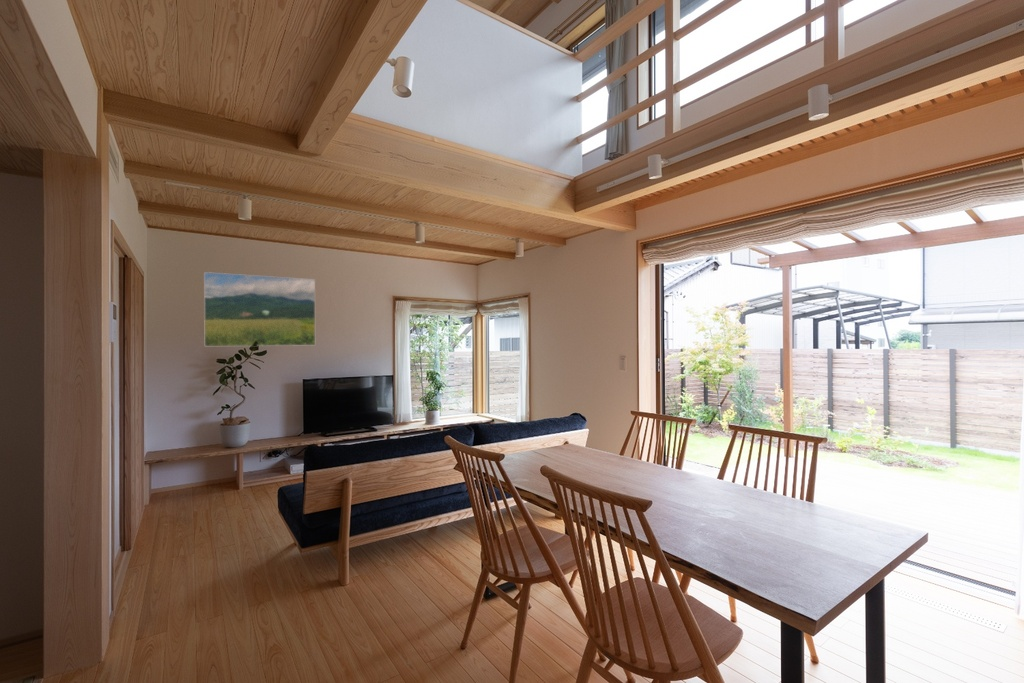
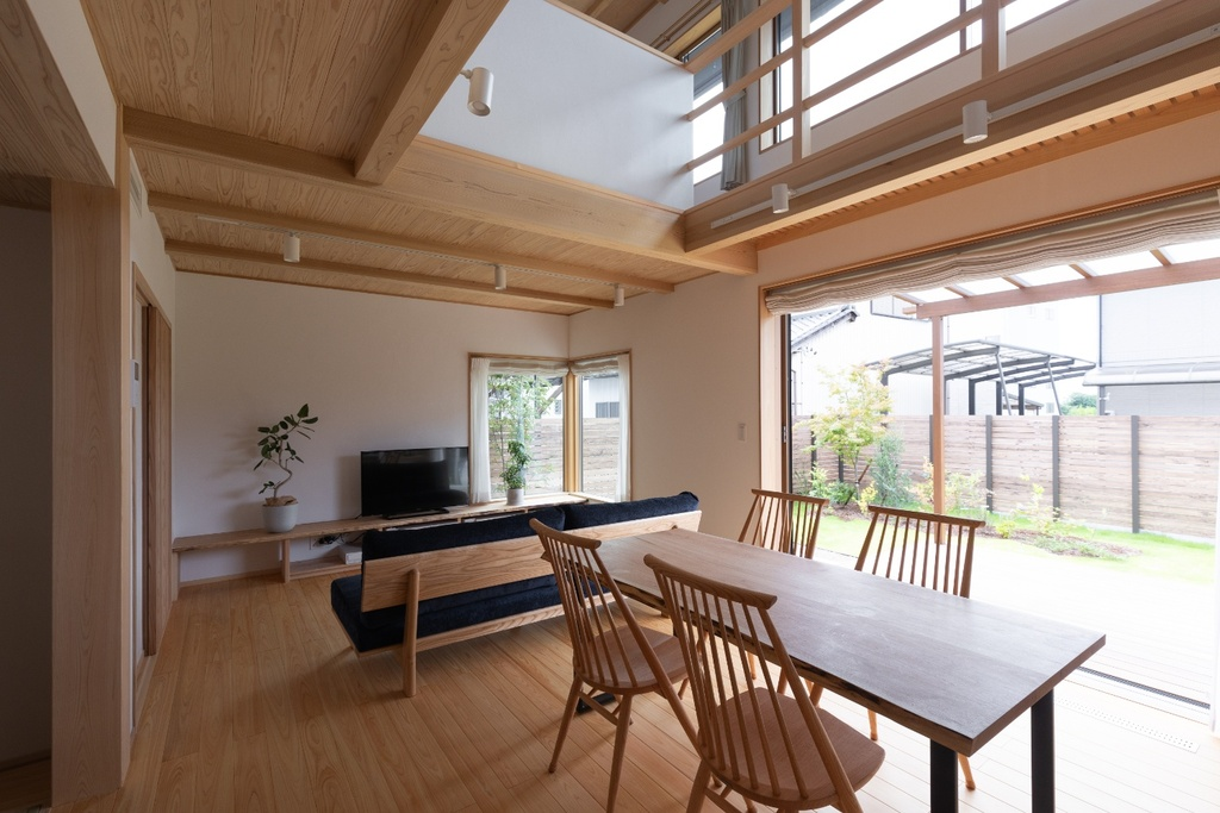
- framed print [203,271,316,347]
